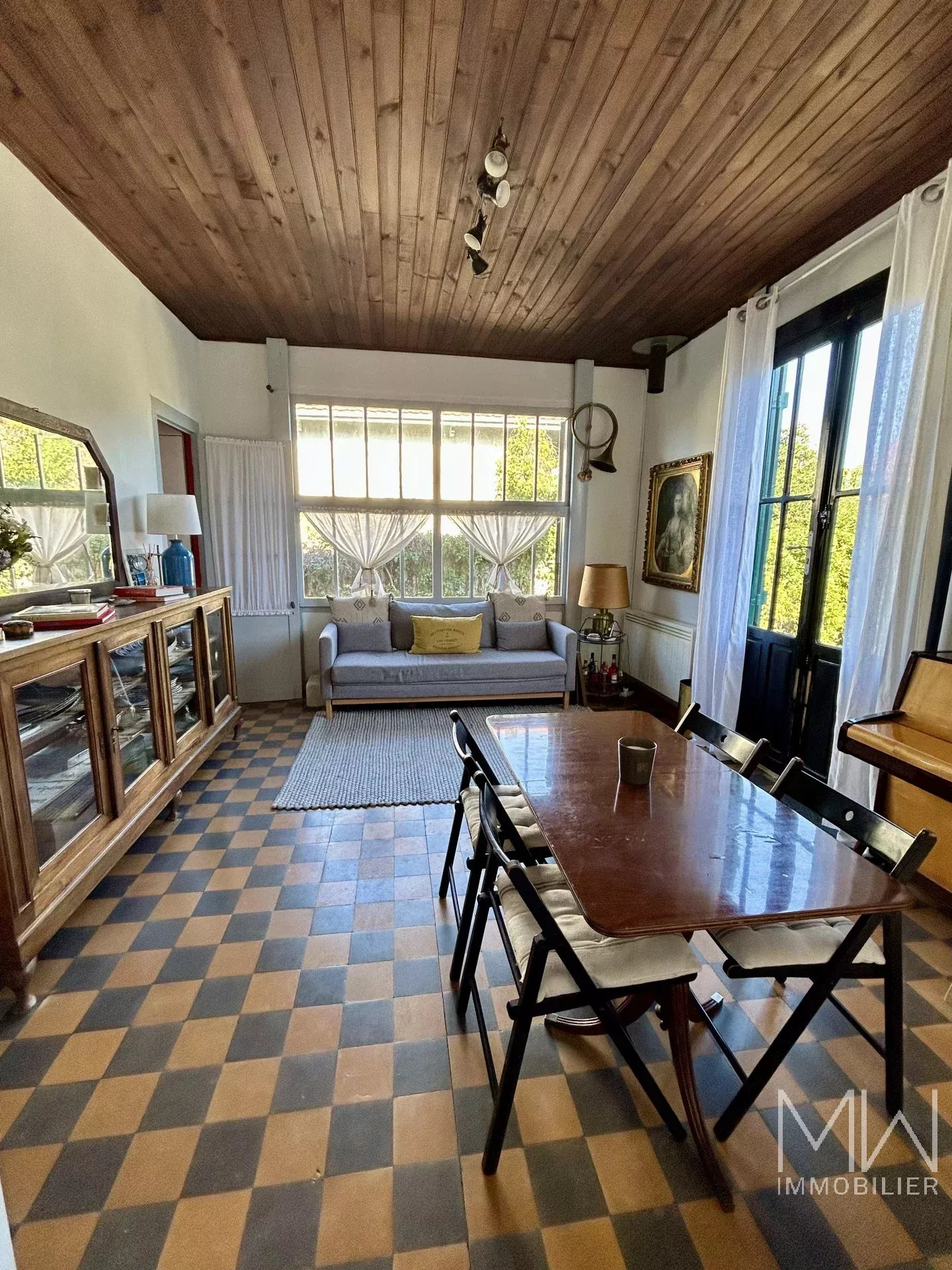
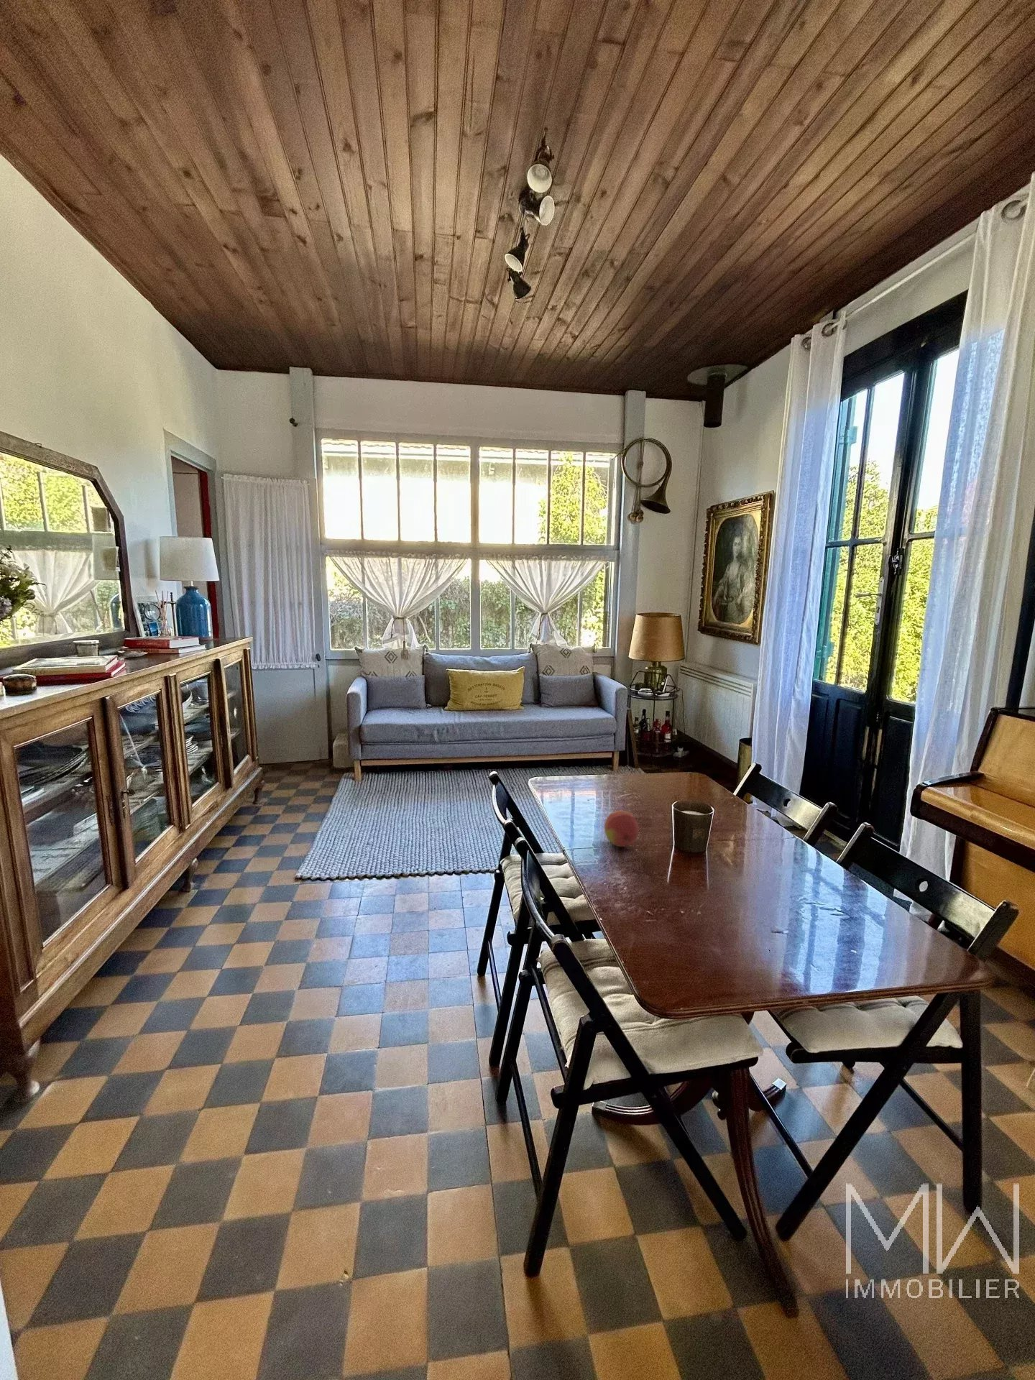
+ fruit [603,810,639,848]
